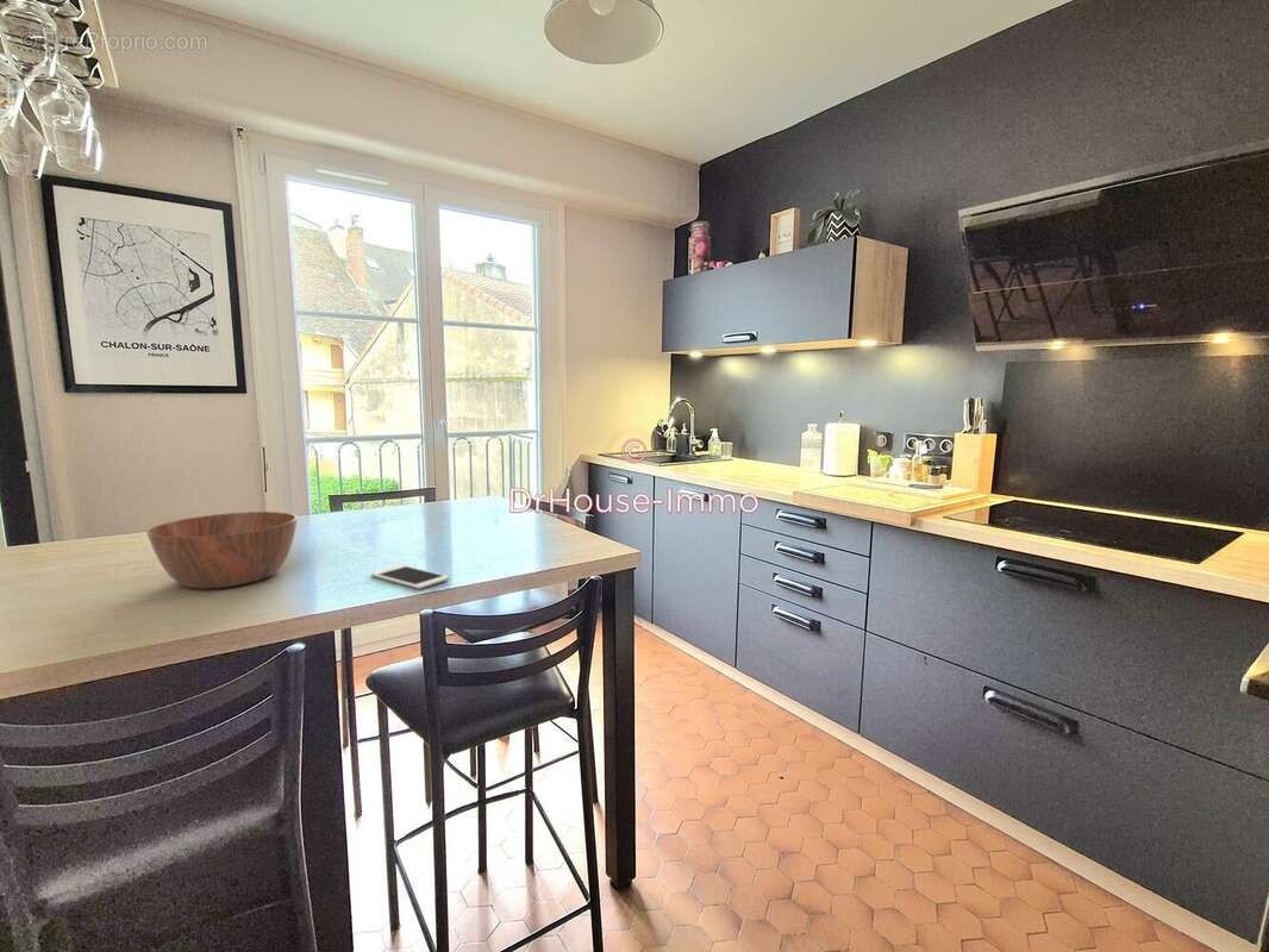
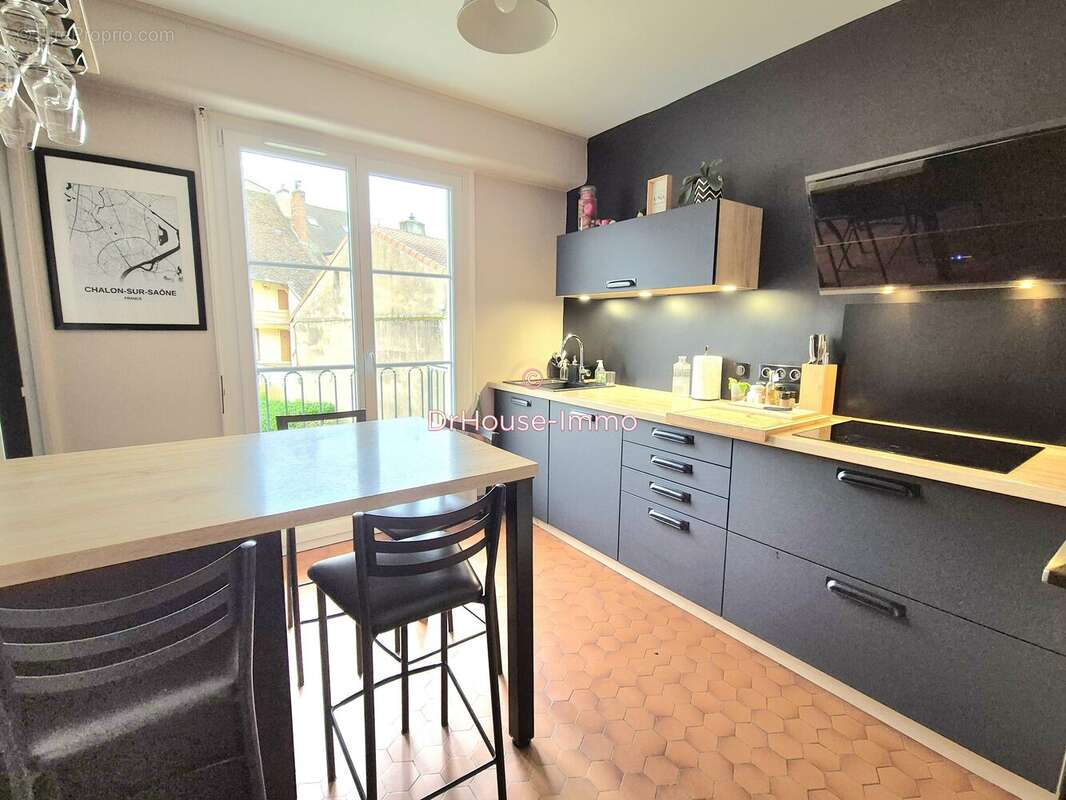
- cell phone [369,564,451,590]
- bowl [146,511,299,590]
